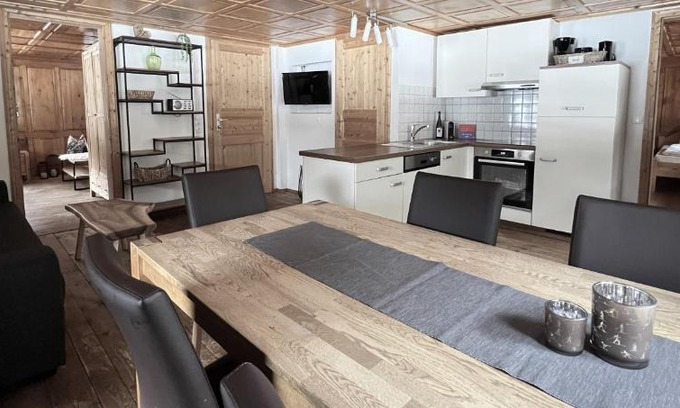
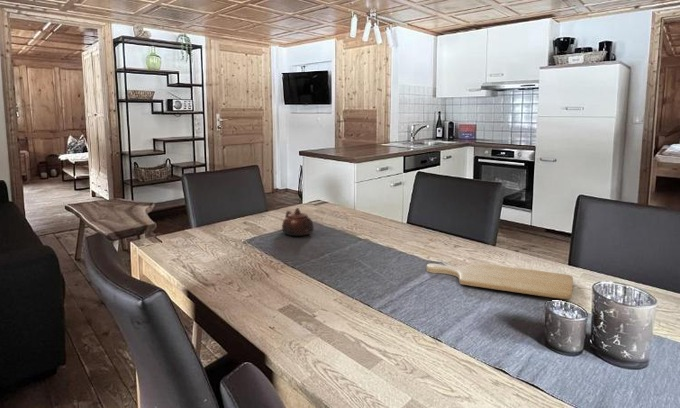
+ teapot [281,207,315,237]
+ chopping board [426,262,574,300]
